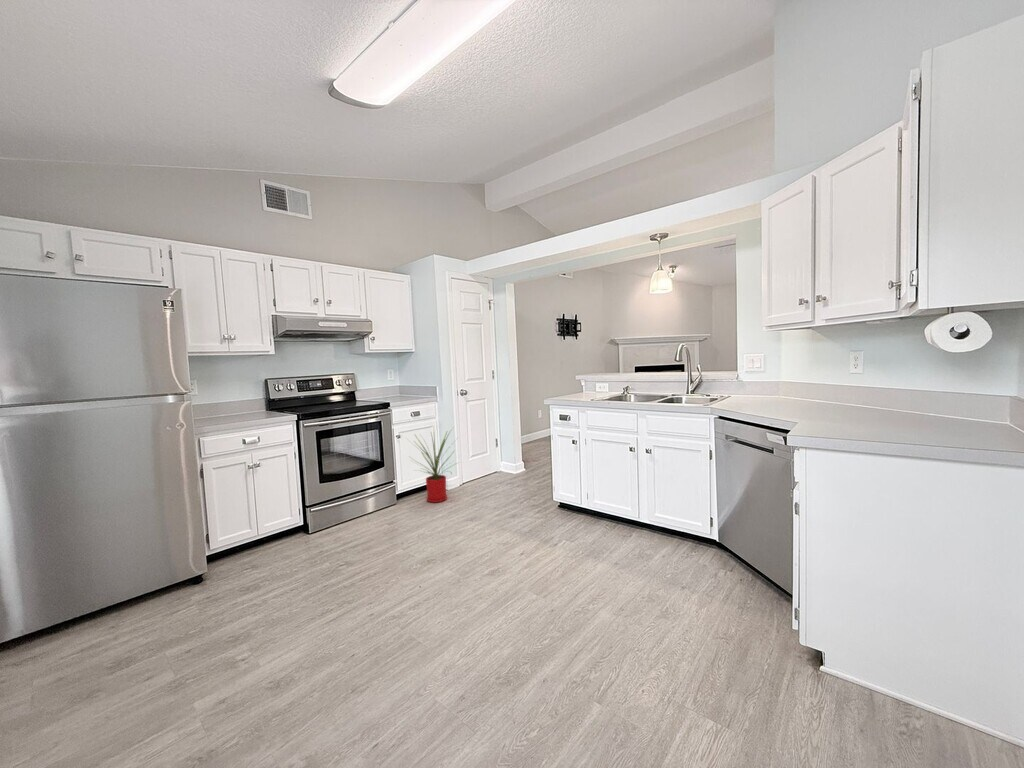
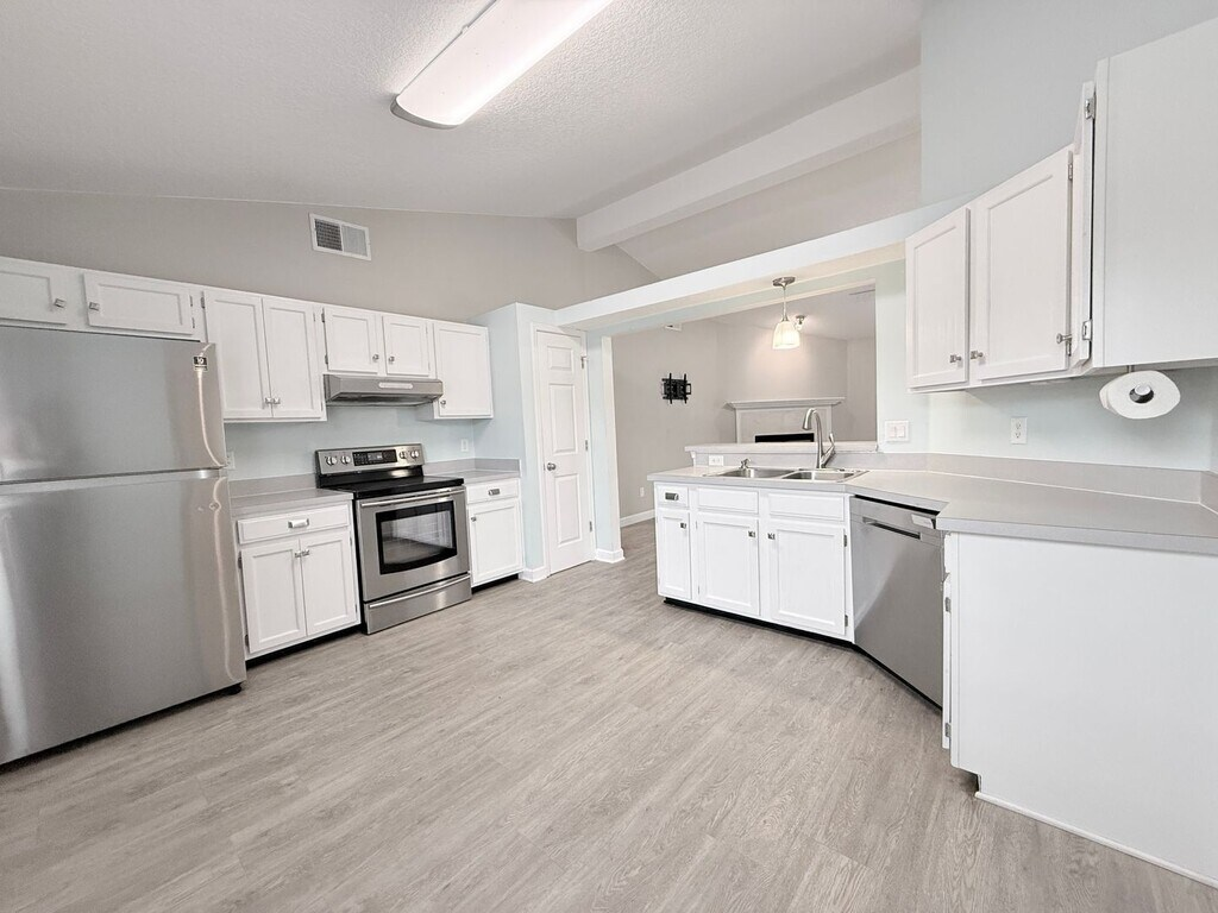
- house plant [405,426,464,504]
